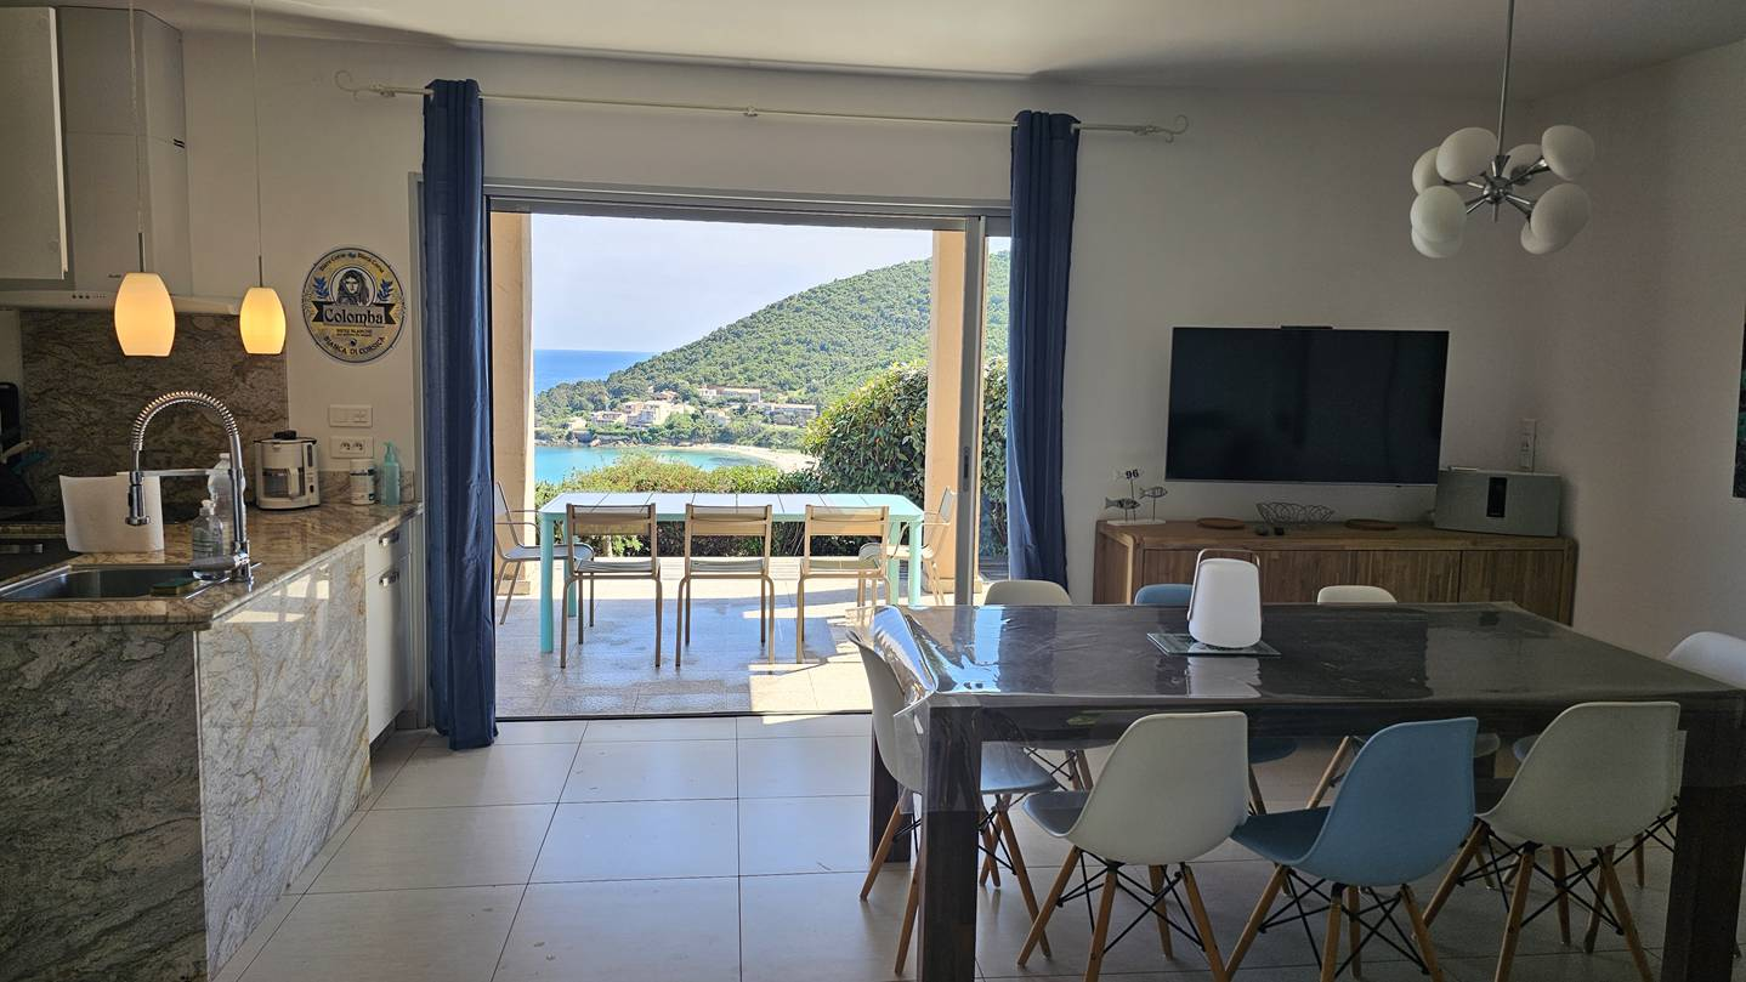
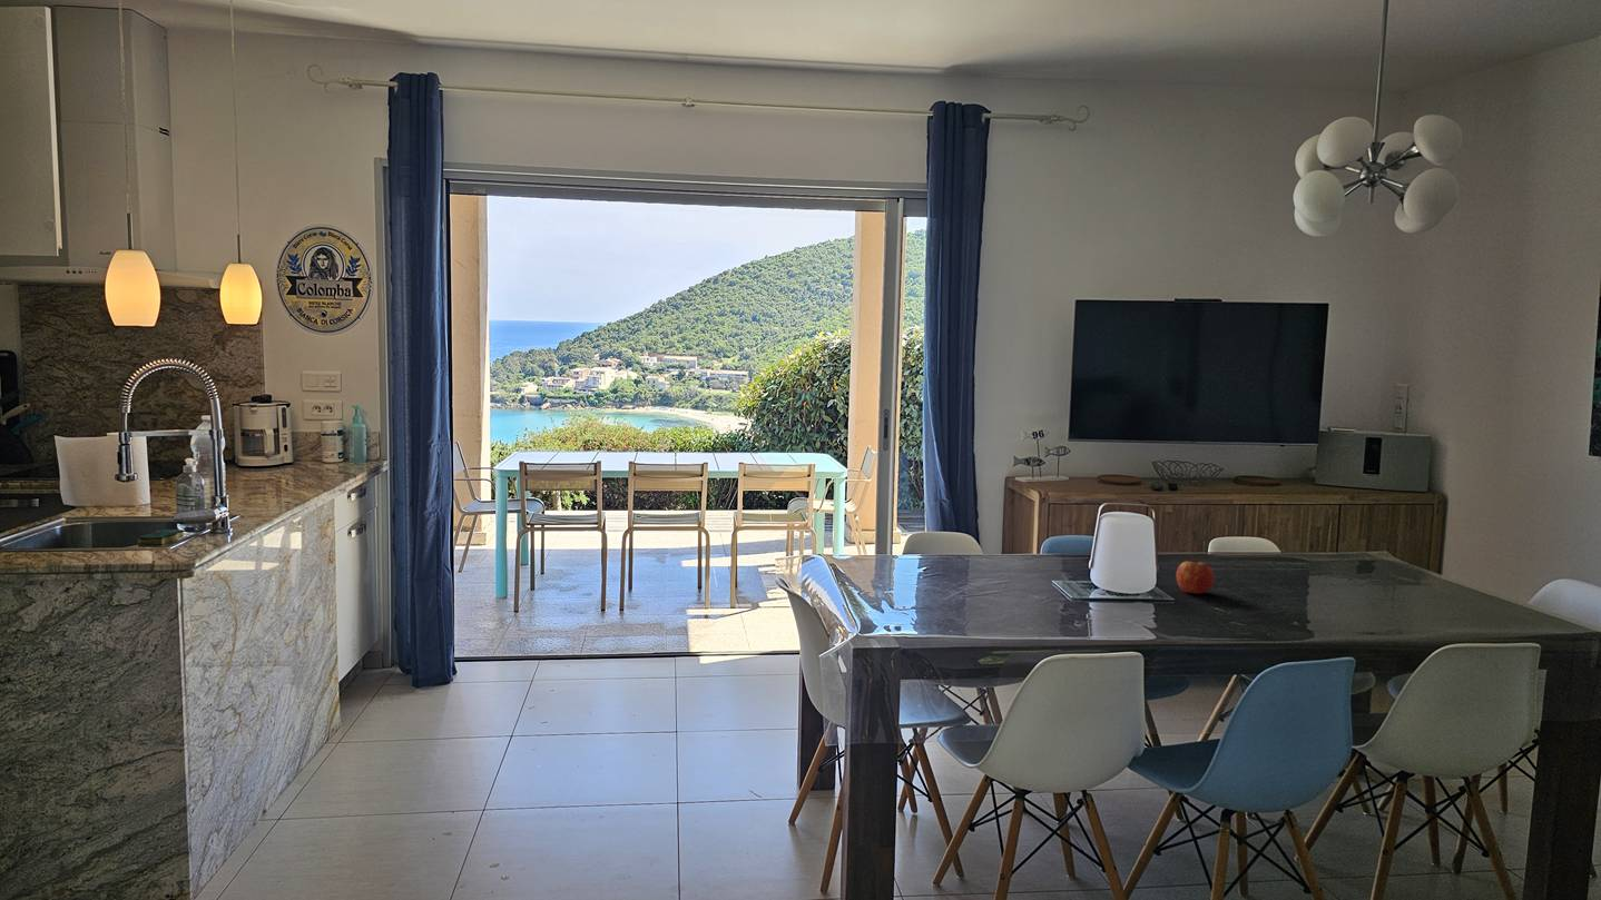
+ apple [1176,557,1216,595]
